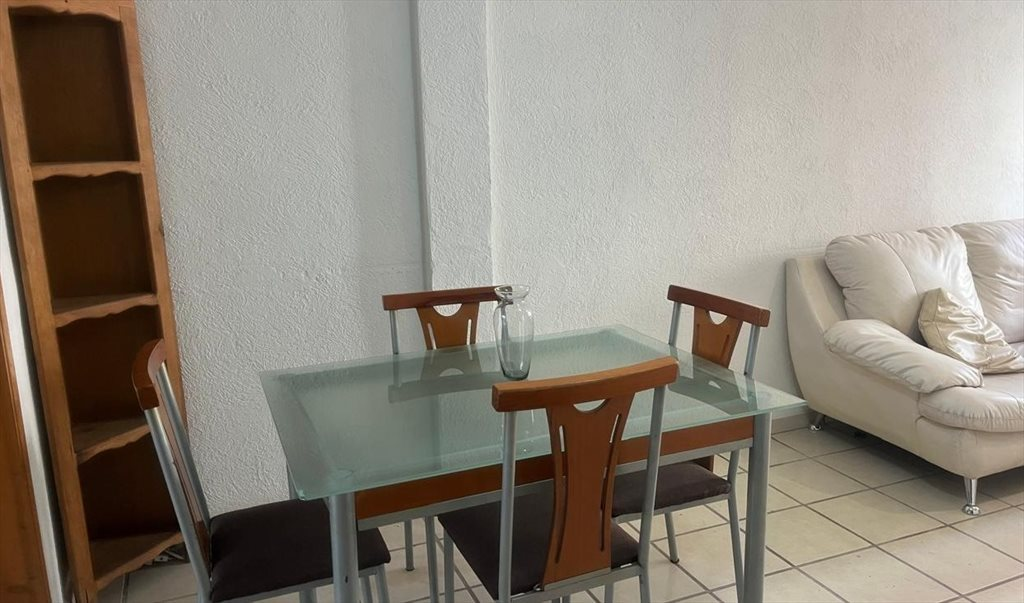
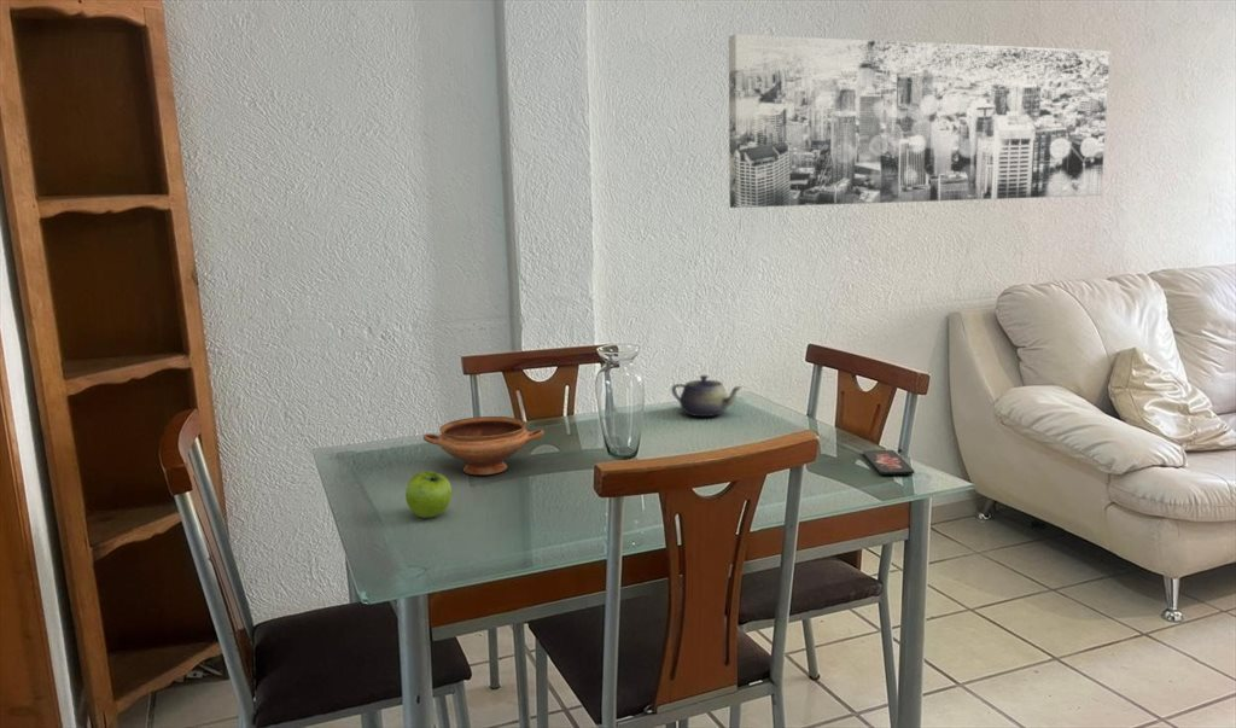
+ smartphone [862,449,916,476]
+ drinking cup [422,415,546,476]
+ fruit [404,470,453,519]
+ teapot [670,374,742,418]
+ wall art [728,33,1110,209]
